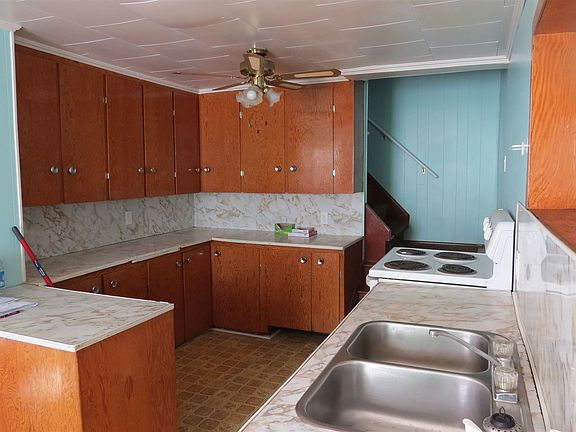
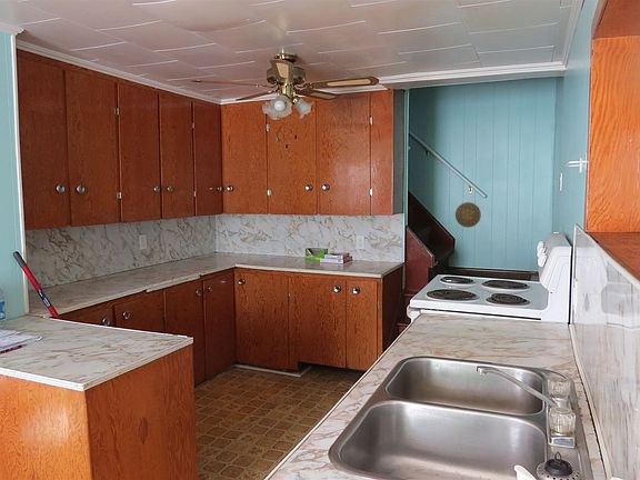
+ decorative plate [454,201,482,229]
